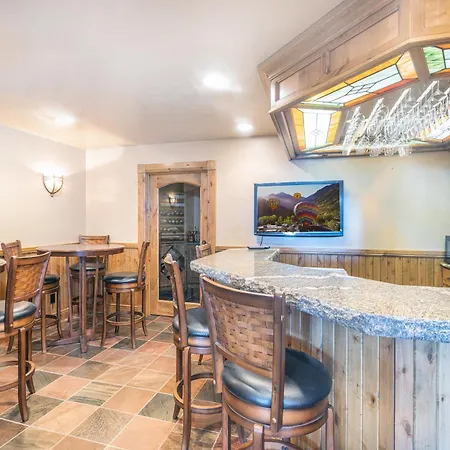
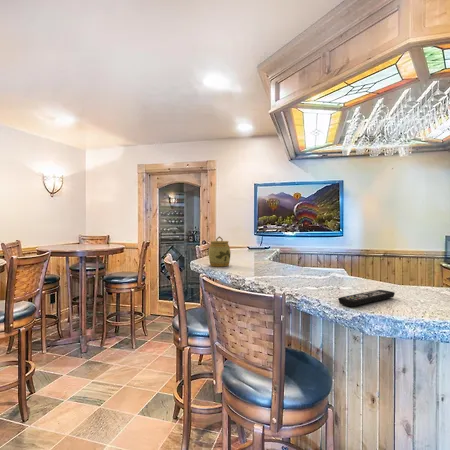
+ remote control [337,289,396,308]
+ jar [208,235,232,268]
